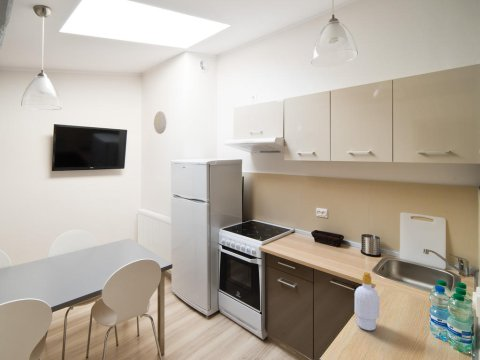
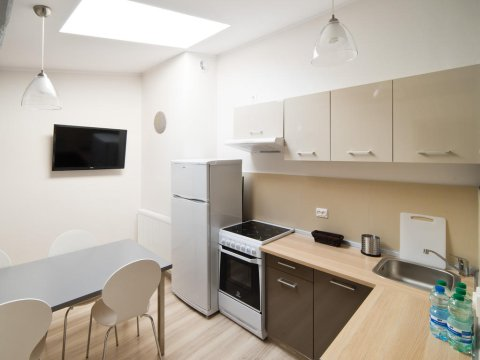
- soap bottle [353,271,380,331]
